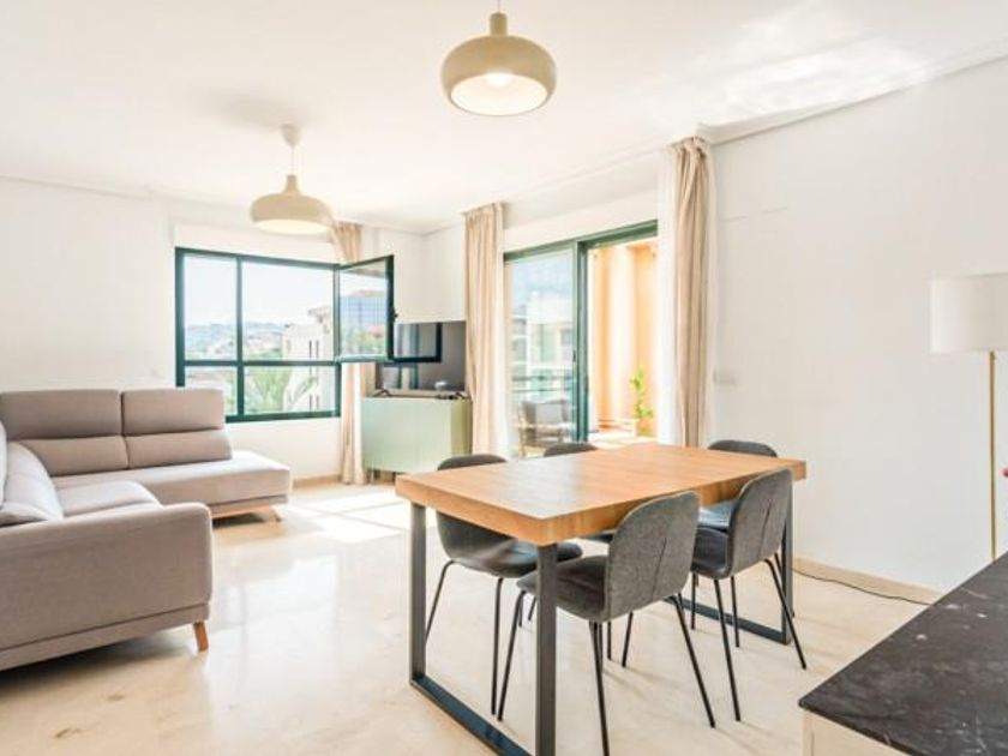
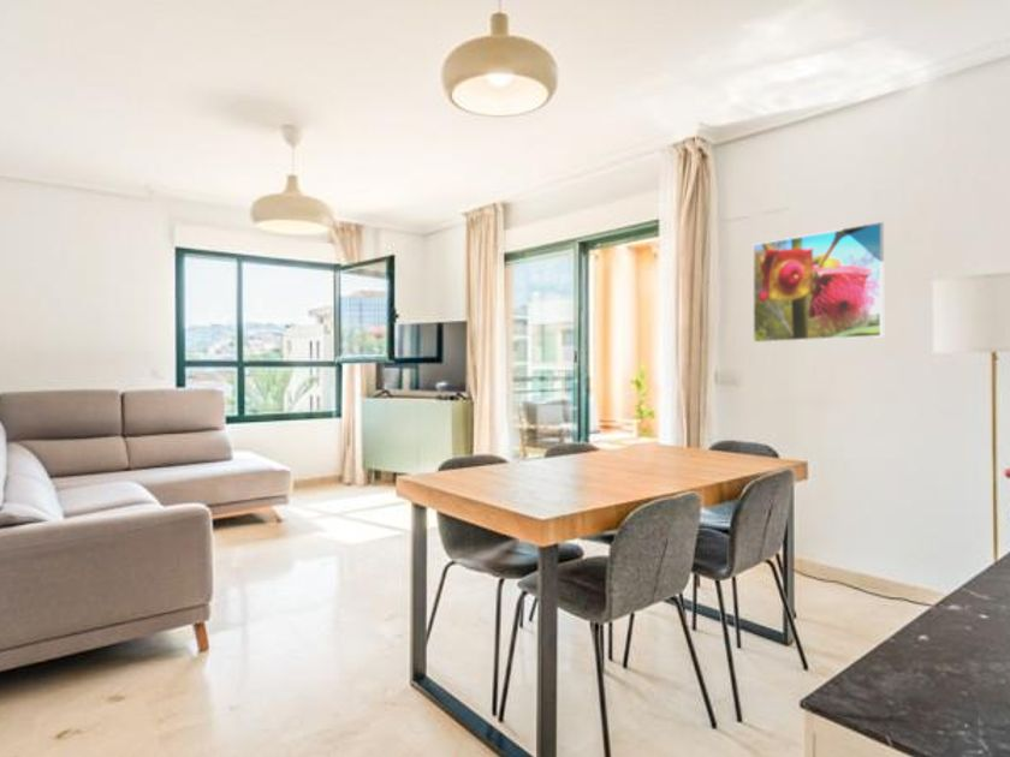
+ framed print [751,221,885,344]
